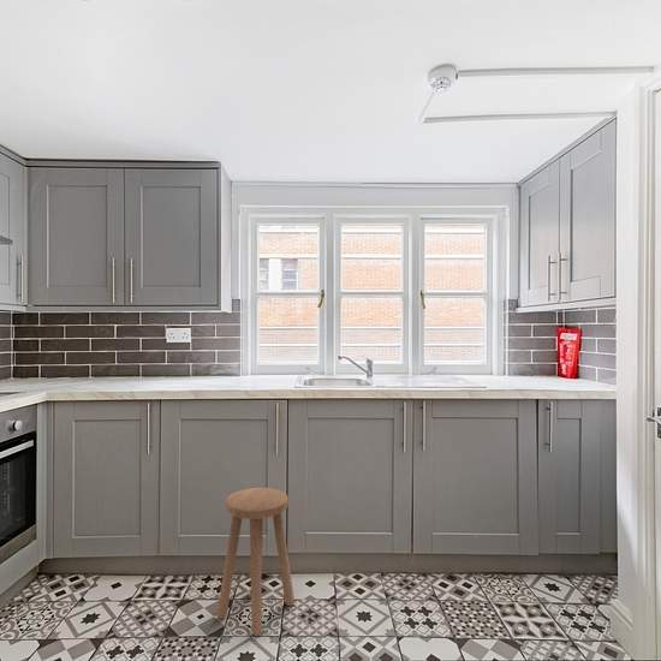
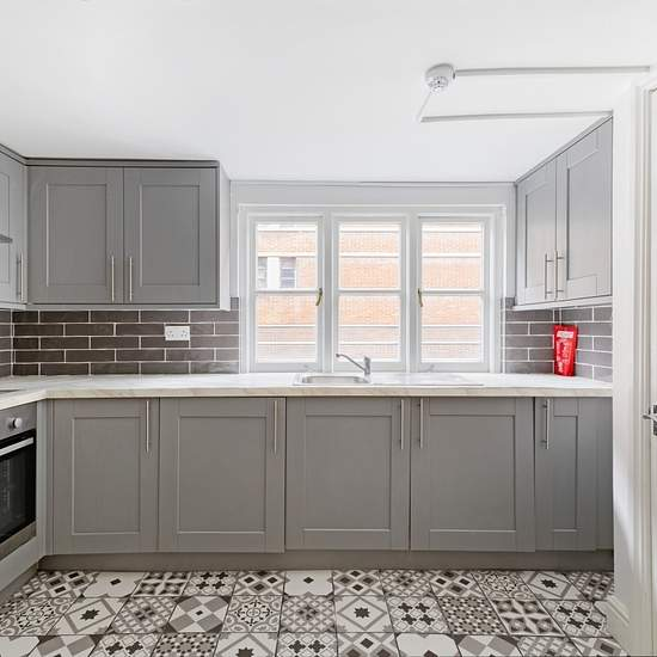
- stool [216,487,296,637]
